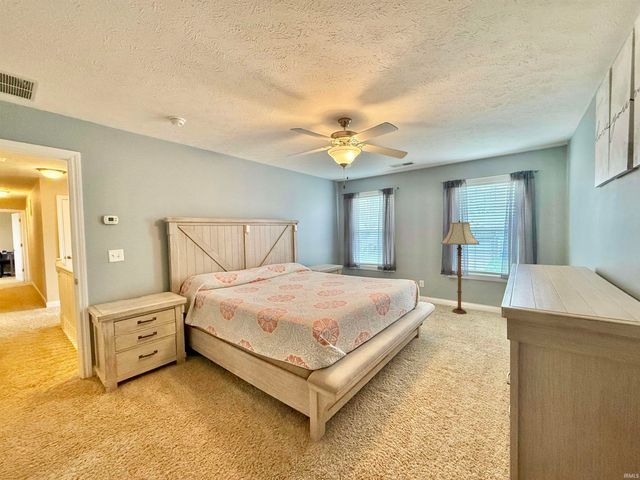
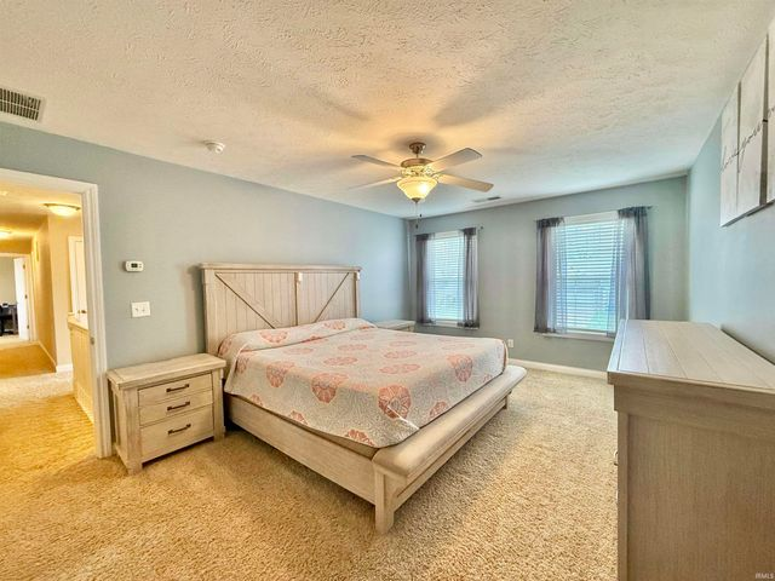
- floor lamp [440,219,480,315]
